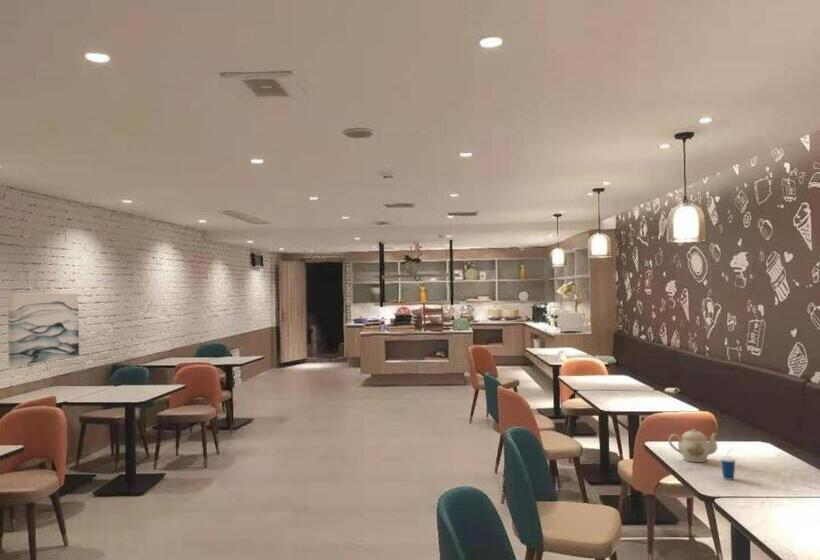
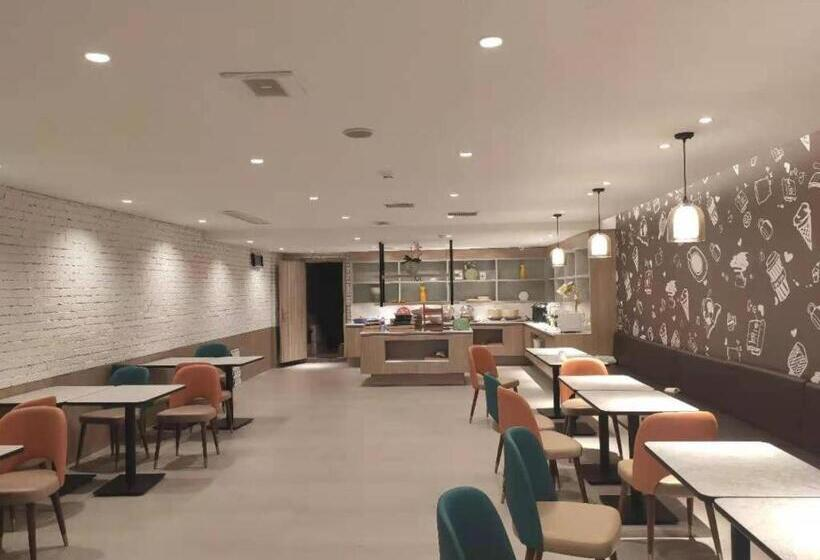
- cup [719,447,737,481]
- wall art [7,292,80,368]
- teapot [668,428,718,463]
